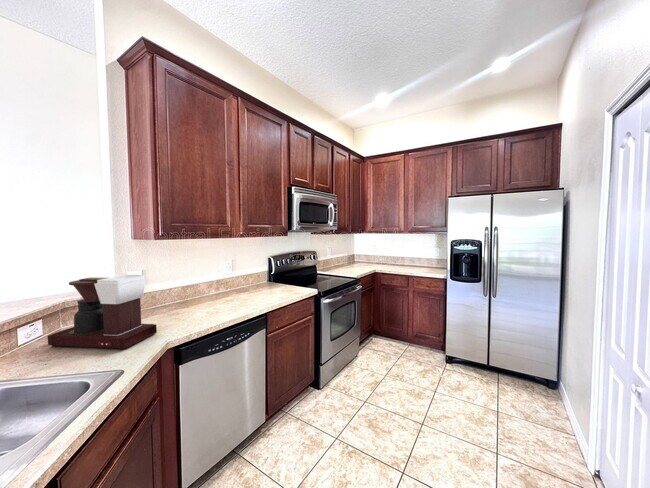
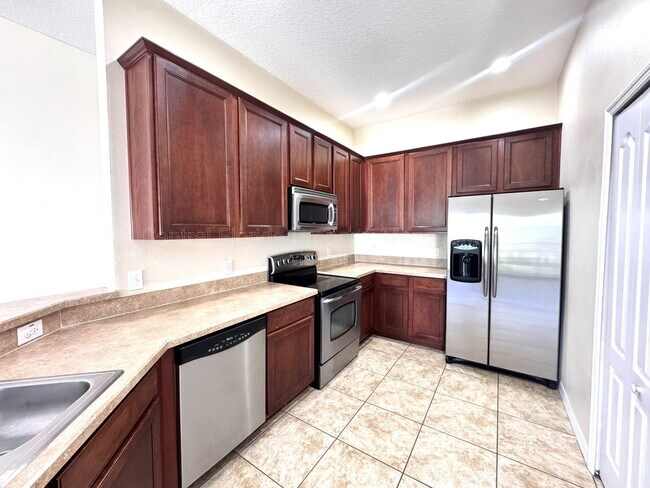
- coffee maker [47,274,158,351]
